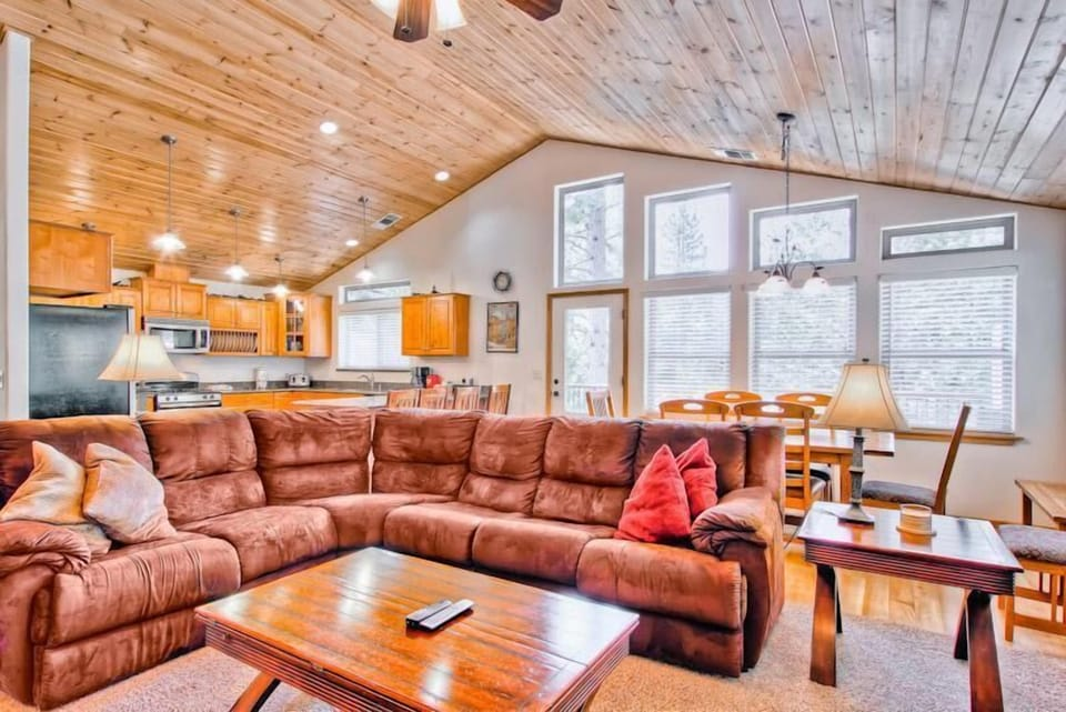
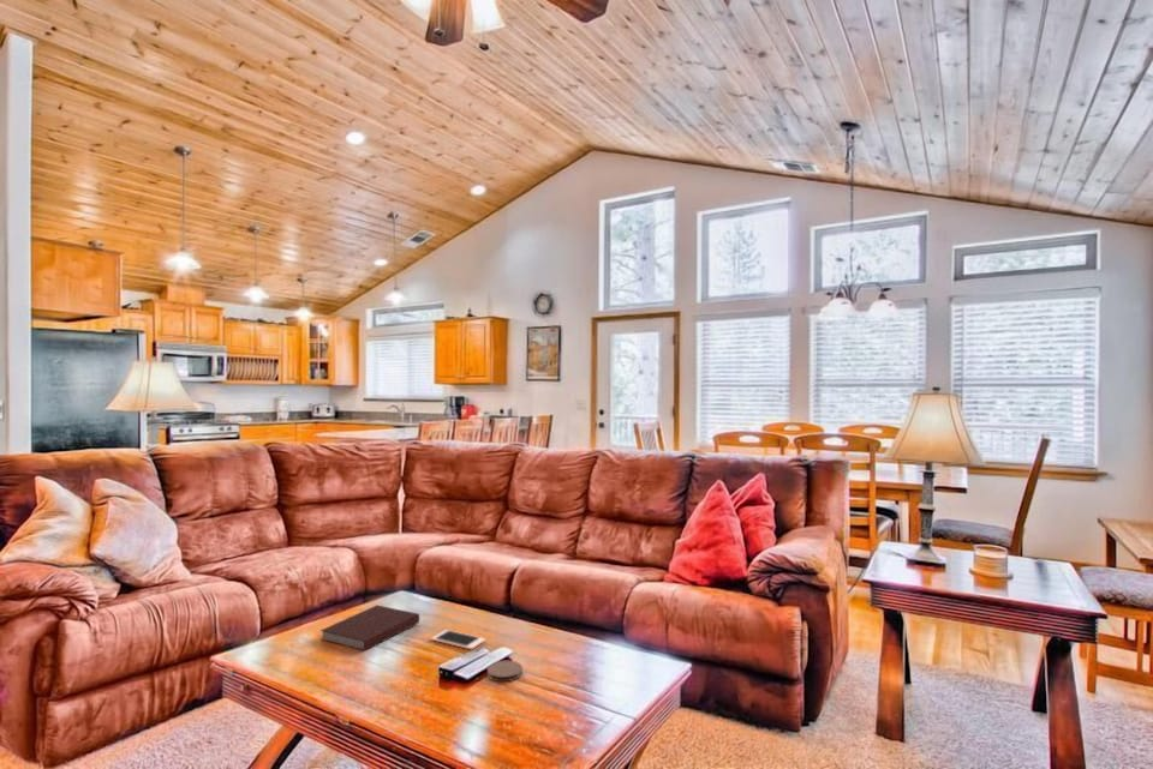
+ cell phone [430,629,486,650]
+ coaster [486,660,524,683]
+ notebook [319,605,420,653]
